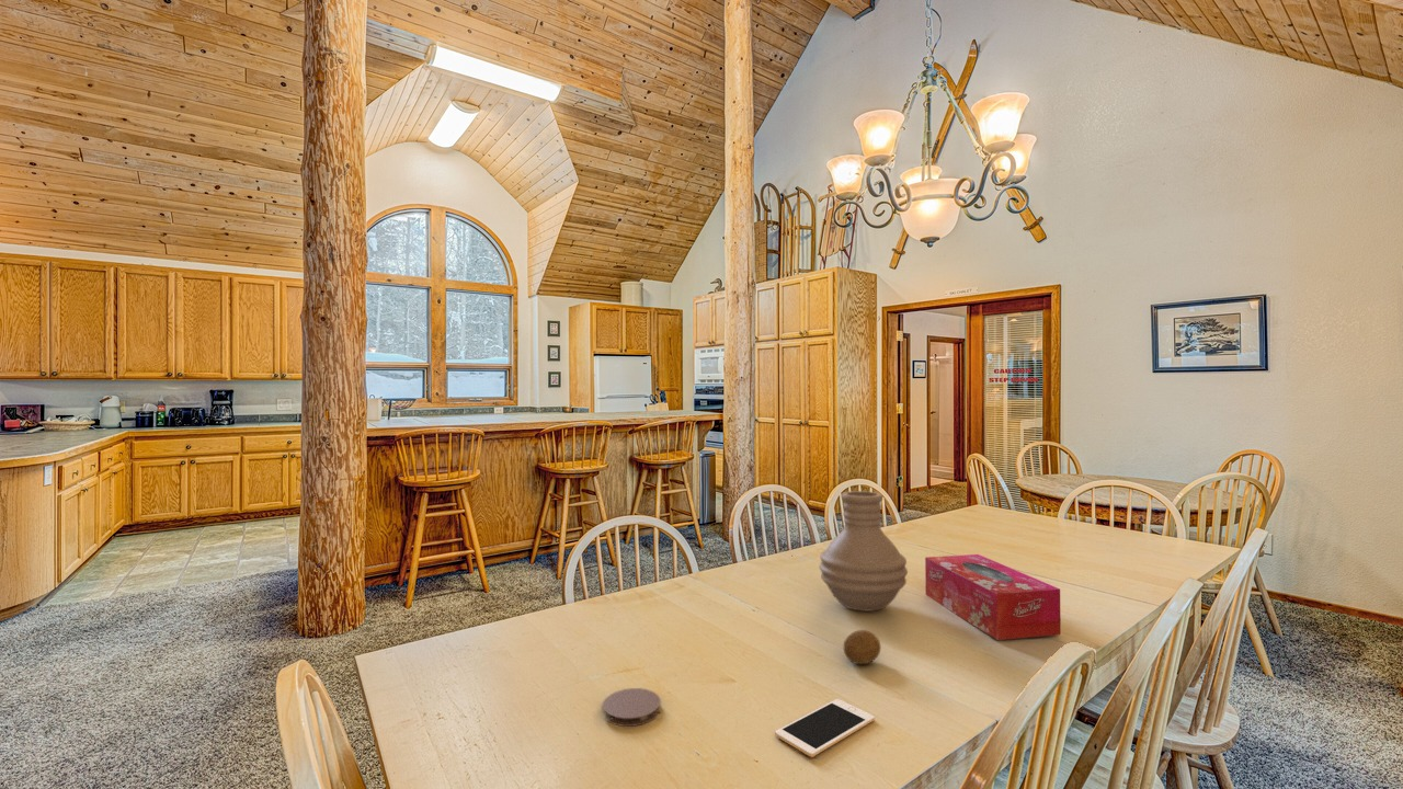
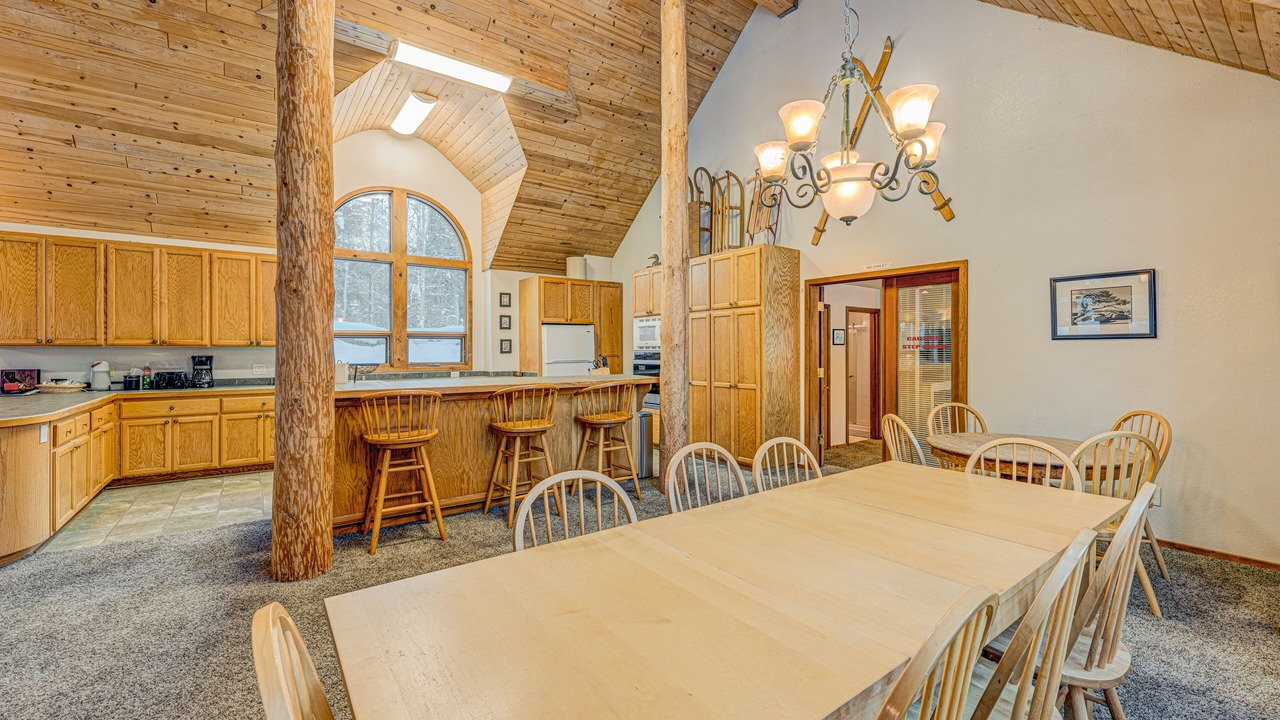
- cell phone [774,698,876,758]
- vase [819,490,909,613]
- fruit [842,629,882,665]
- coaster [602,687,662,728]
- tissue box [924,553,1062,641]
